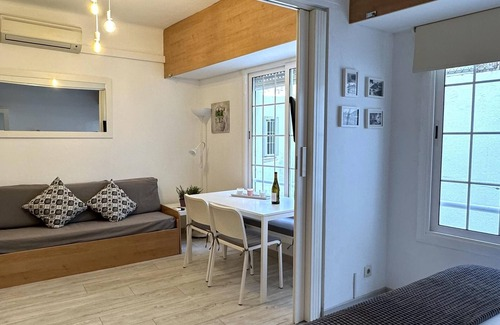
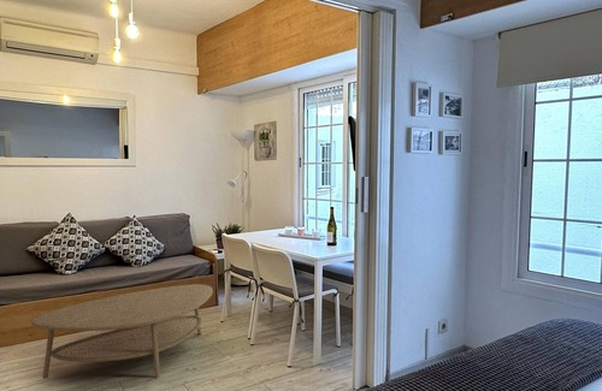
+ coffee table [31,283,214,379]
